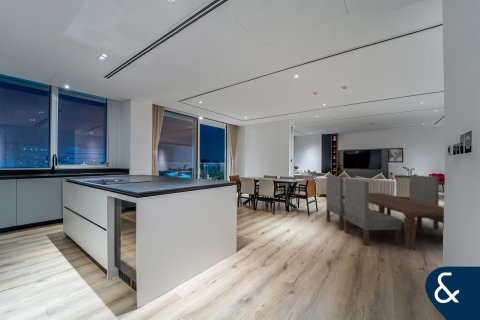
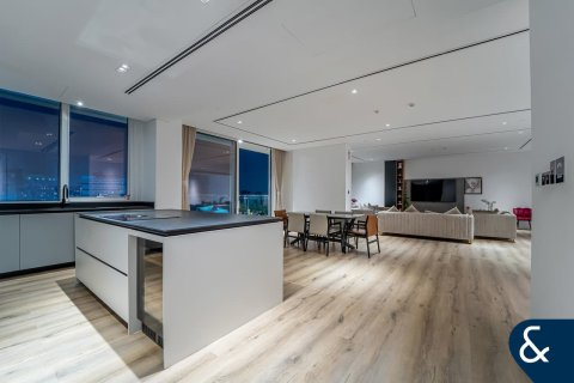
- dining table [325,174,445,251]
